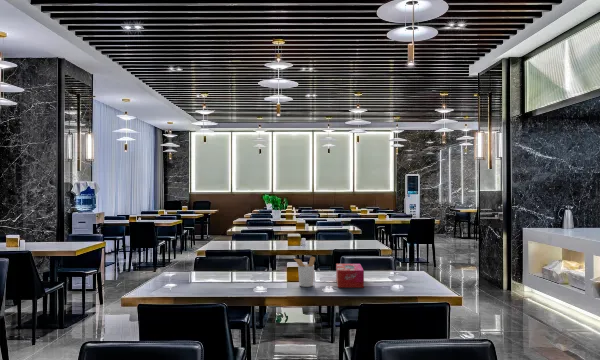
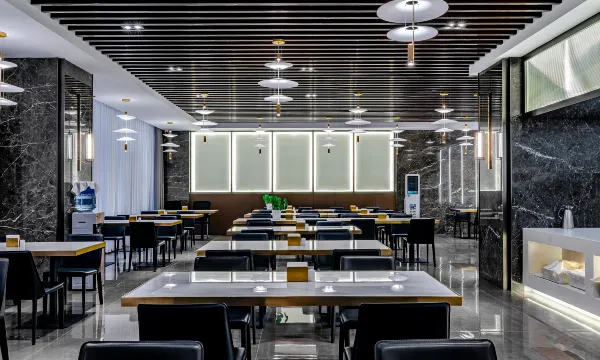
- tissue box [335,263,365,289]
- utensil holder [293,255,316,288]
